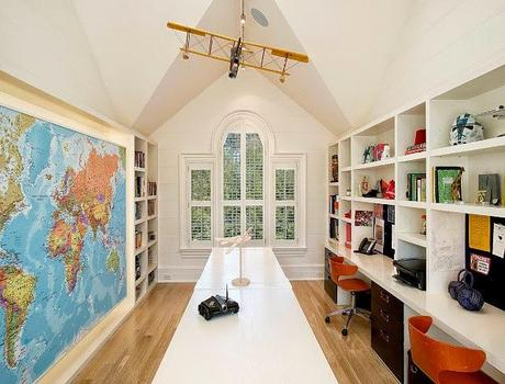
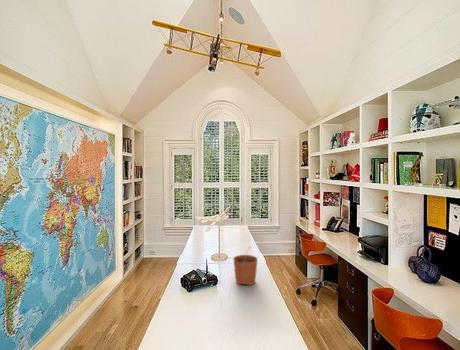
+ plant pot [232,246,259,287]
